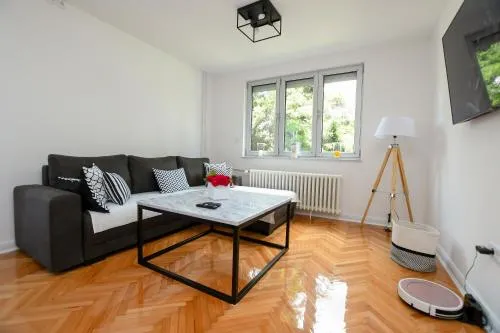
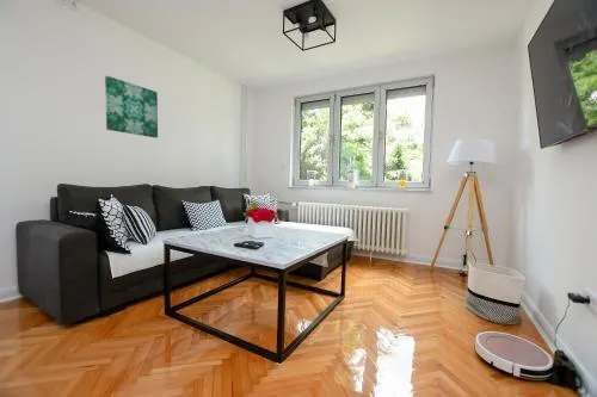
+ wall art [104,75,159,139]
